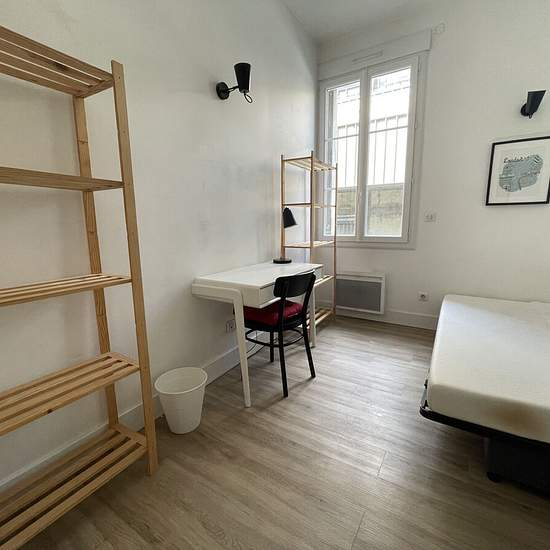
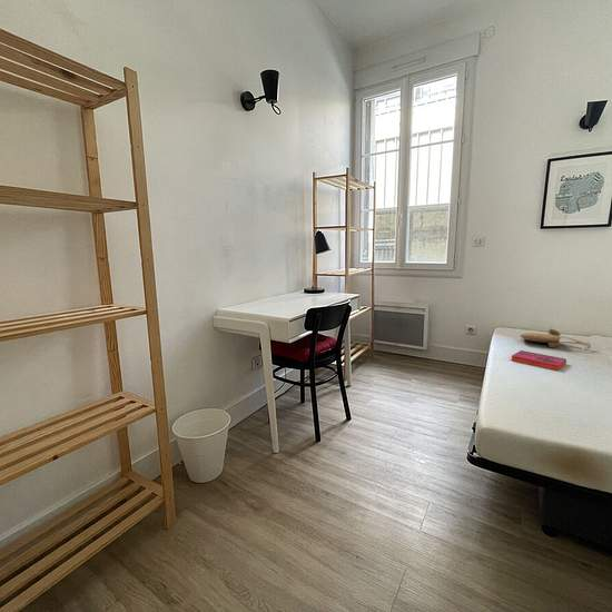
+ tote bag [519,327,592,349]
+ hardback book [510,349,567,372]
